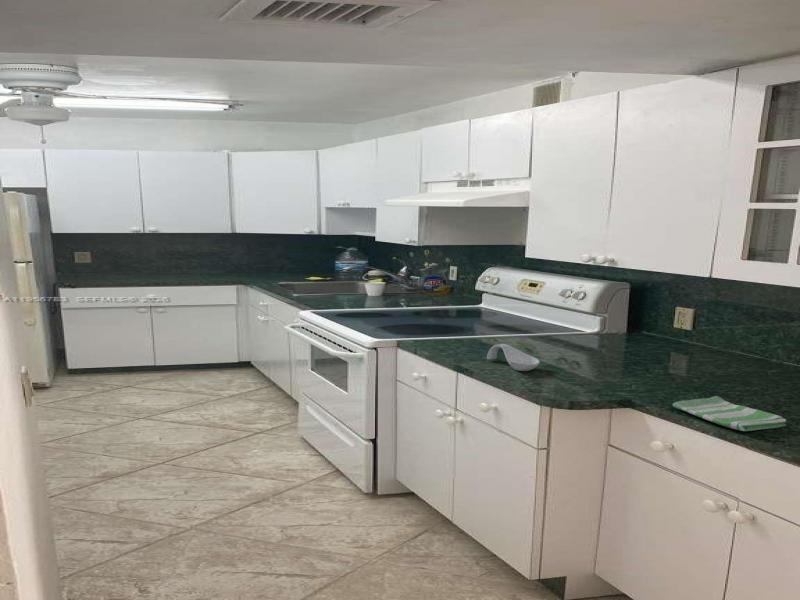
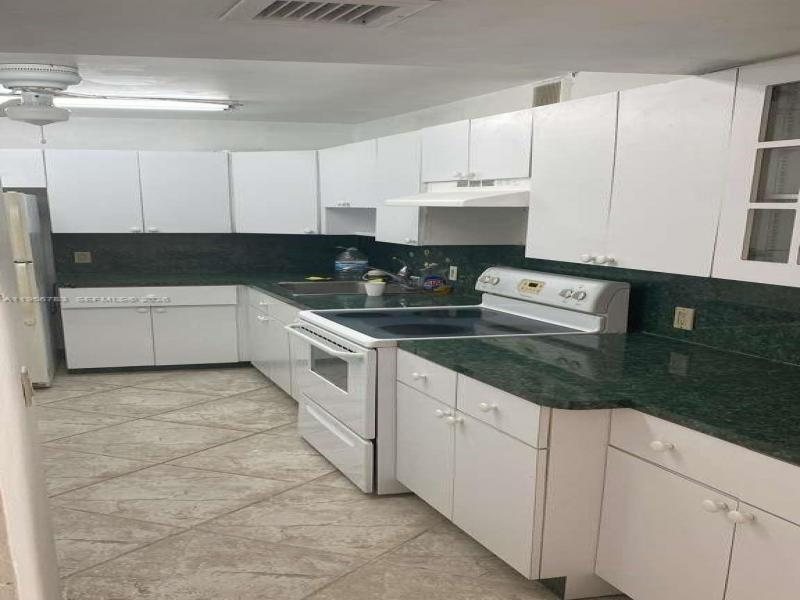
- spoon rest [486,343,541,372]
- dish towel [671,395,787,432]
